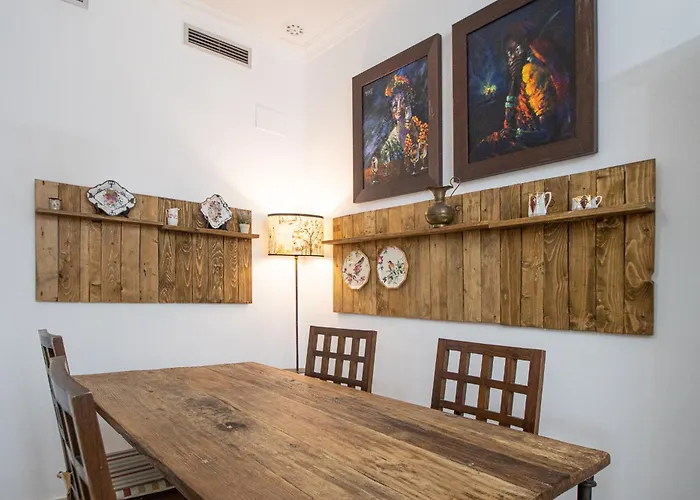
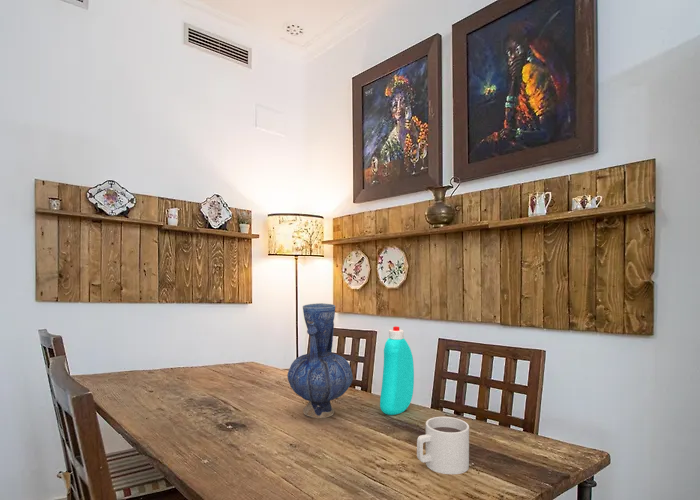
+ vase [286,302,354,419]
+ bottle [379,325,415,416]
+ mug [416,416,470,475]
